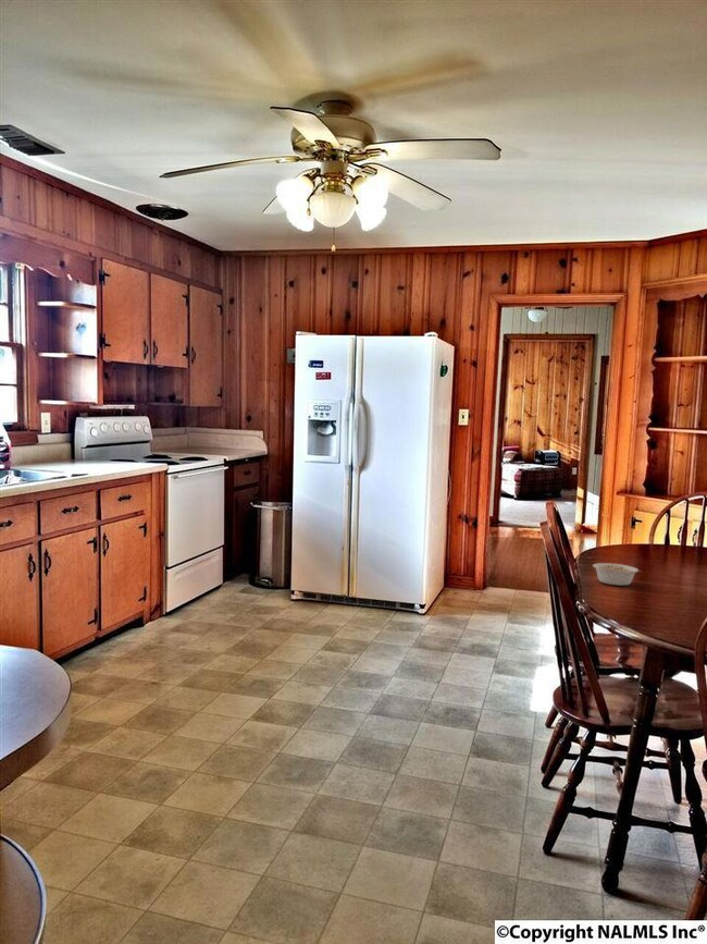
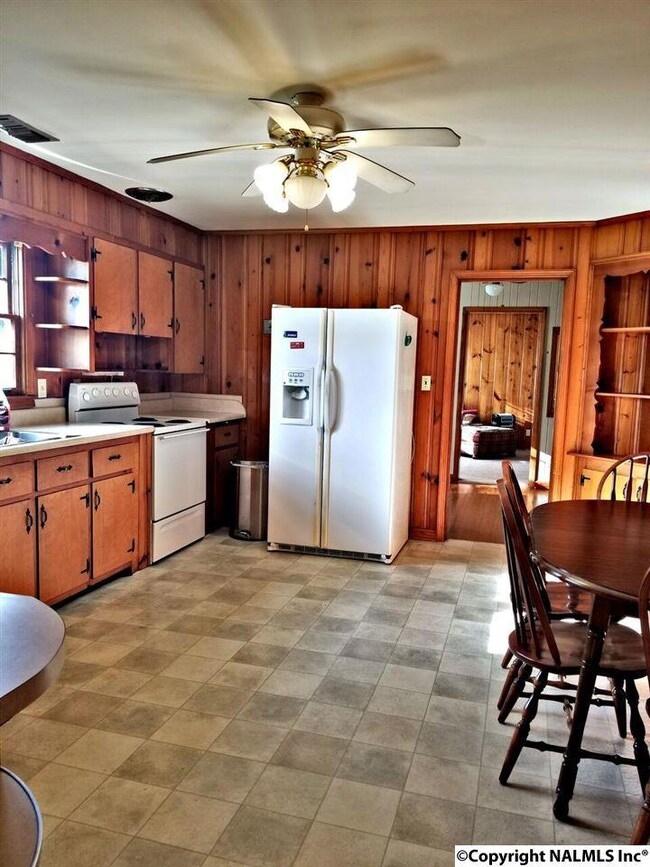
- legume [592,562,643,587]
